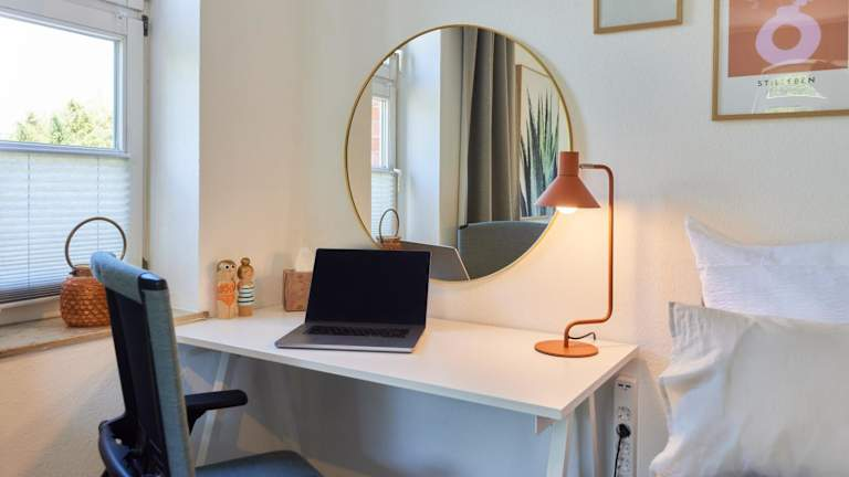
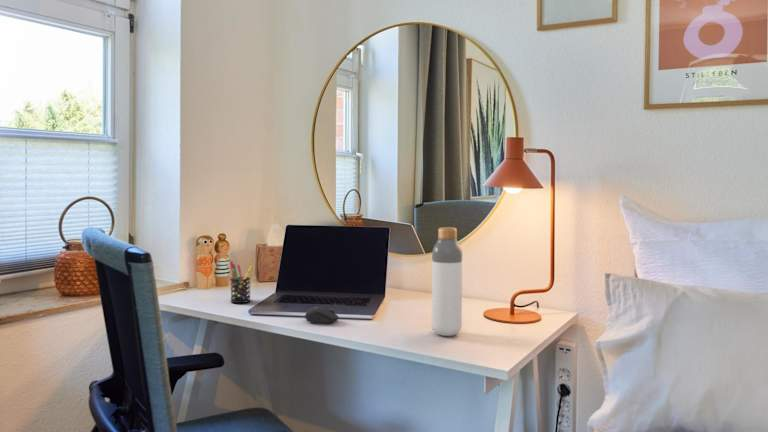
+ pen holder [229,260,254,304]
+ computer mouse [304,306,339,324]
+ bottle [431,226,463,337]
